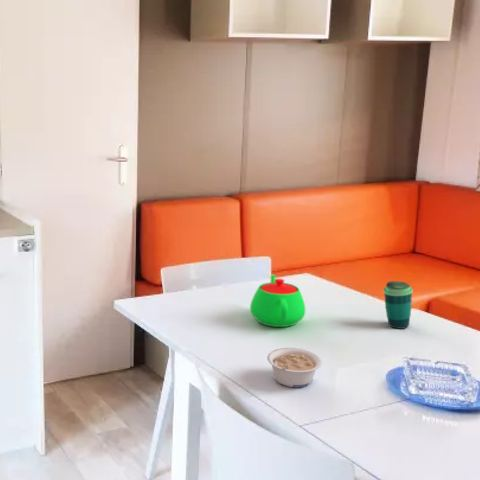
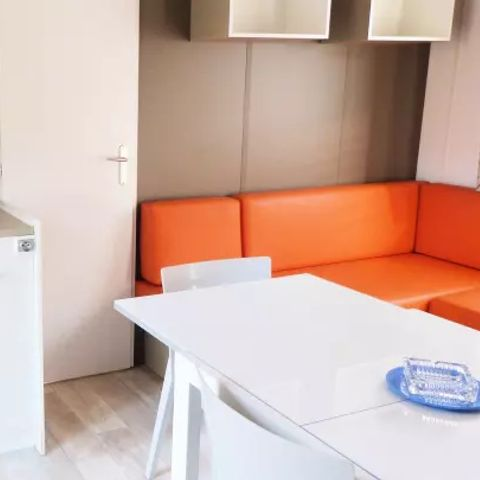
- teapot [249,274,306,328]
- legume [266,347,323,388]
- cup [382,280,414,330]
